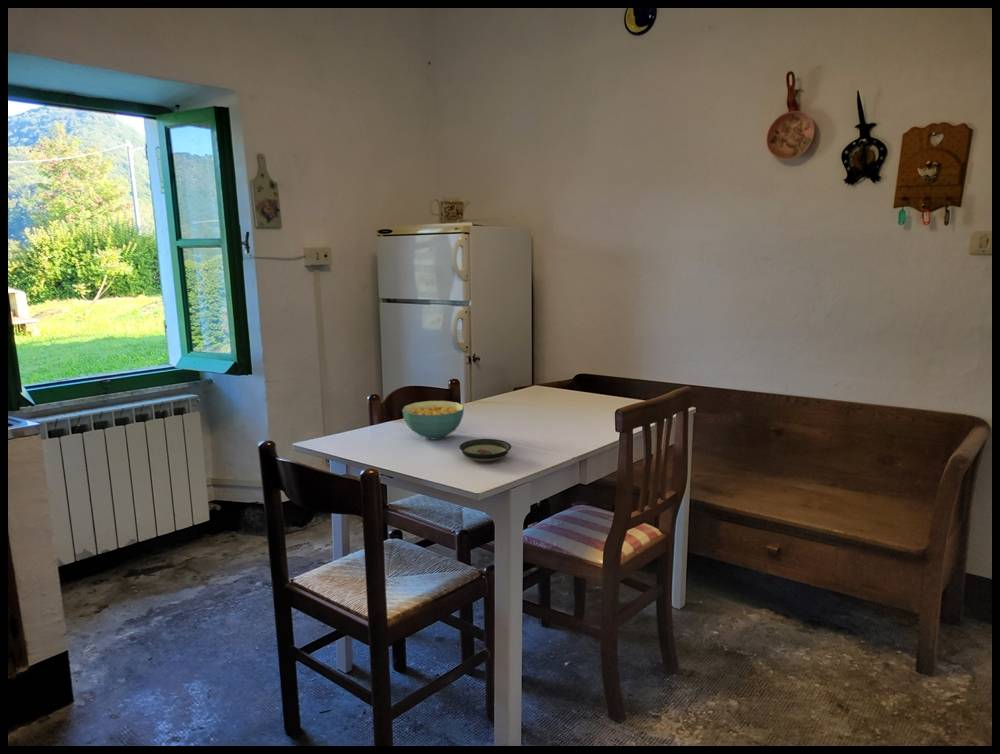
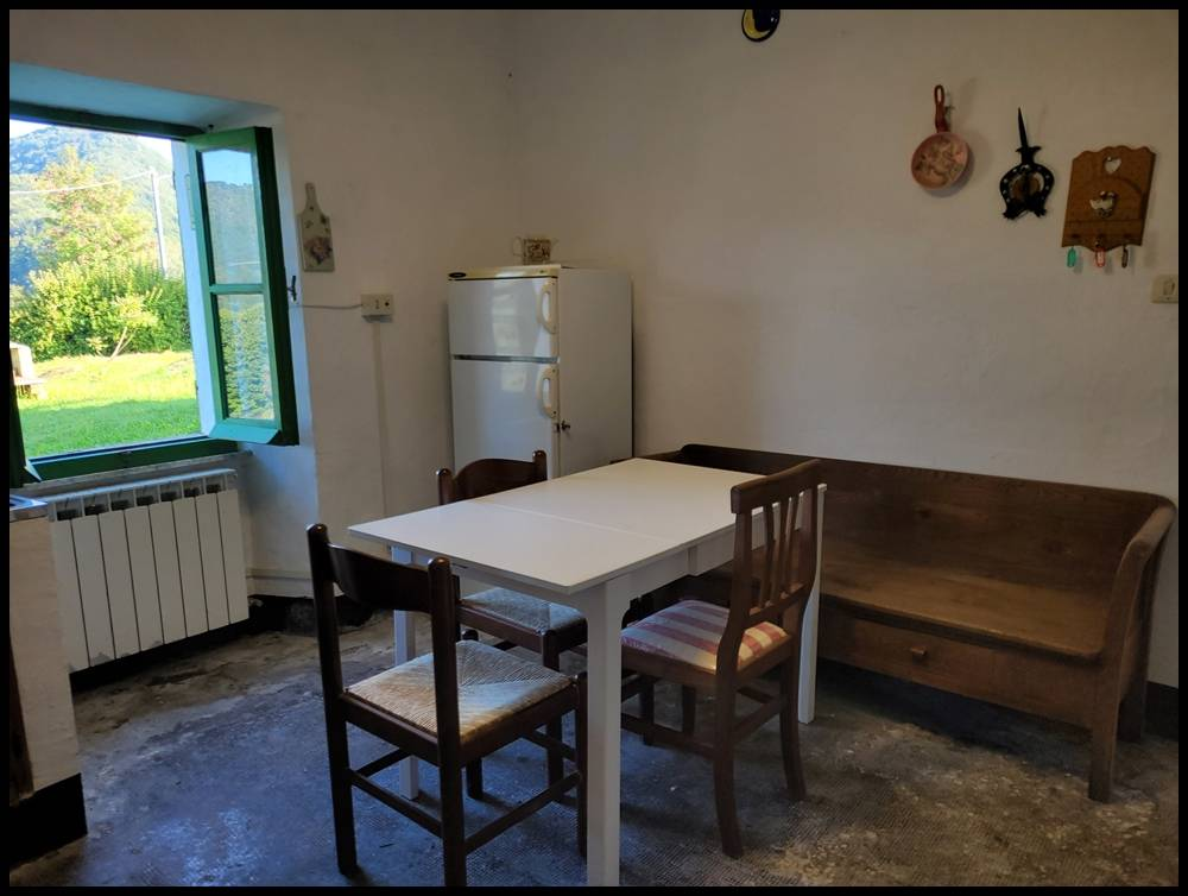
- cereal bowl [401,400,465,440]
- saucer [458,438,512,463]
